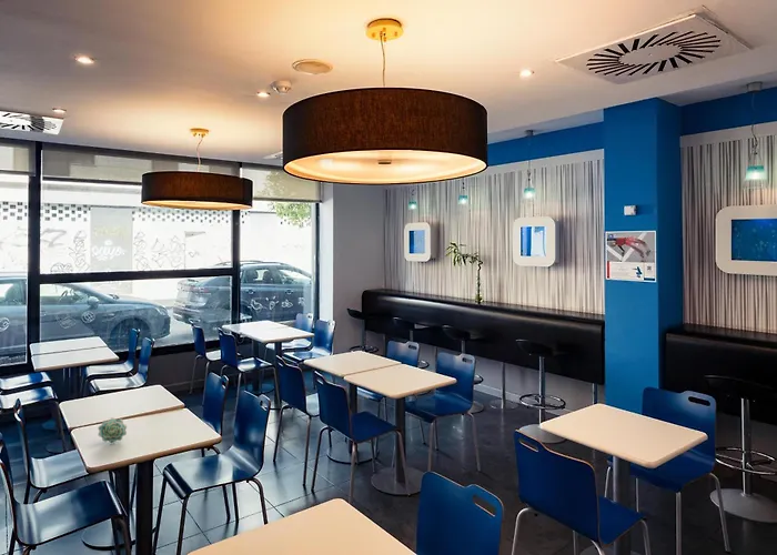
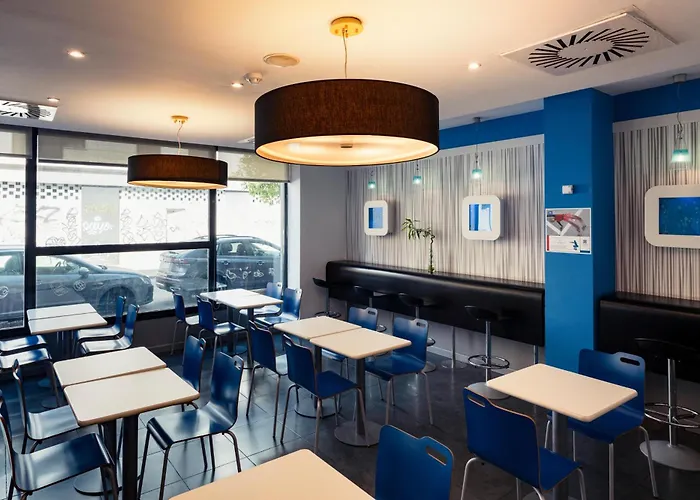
- succulent plant [97,416,128,444]
